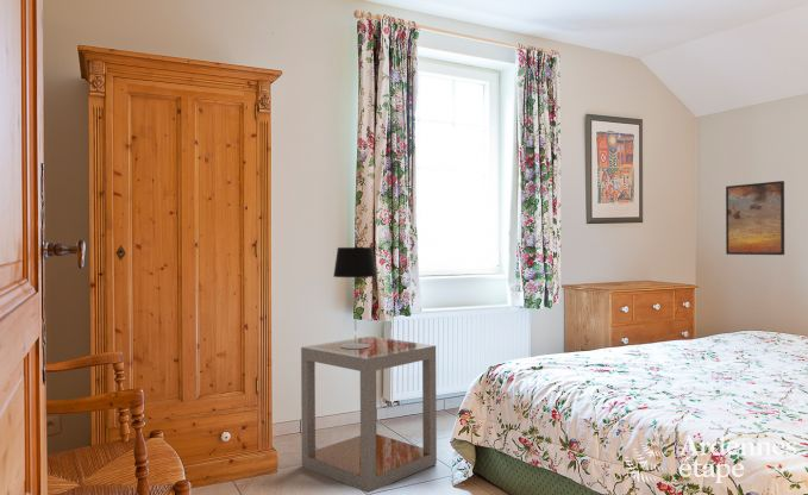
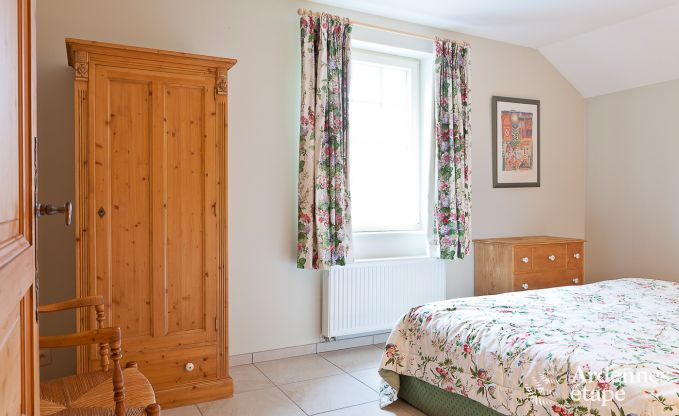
- side table [300,336,438,494]
- table lamp [332,246,378,349]
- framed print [725,180,785,256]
